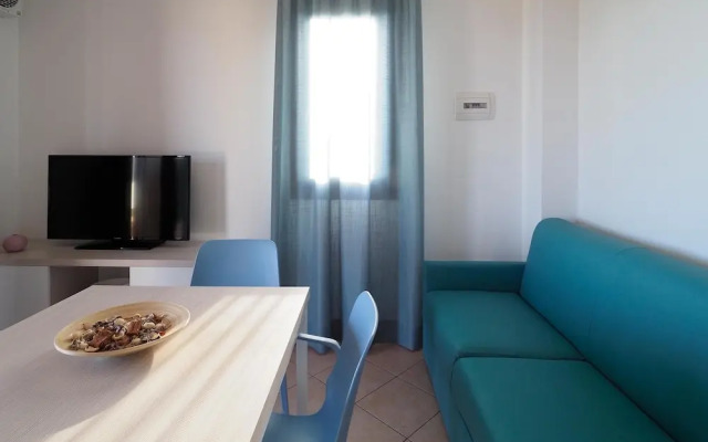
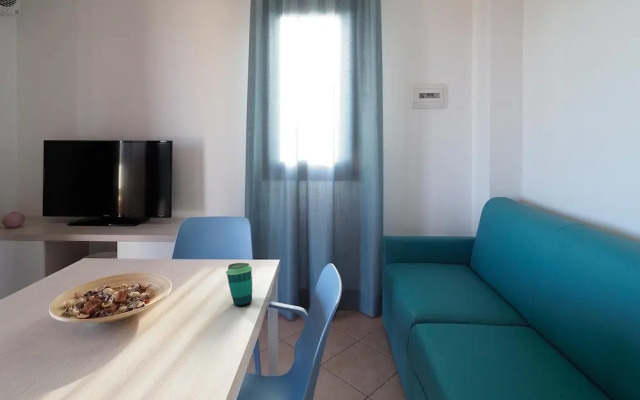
+ cup [225,262,253,307]
